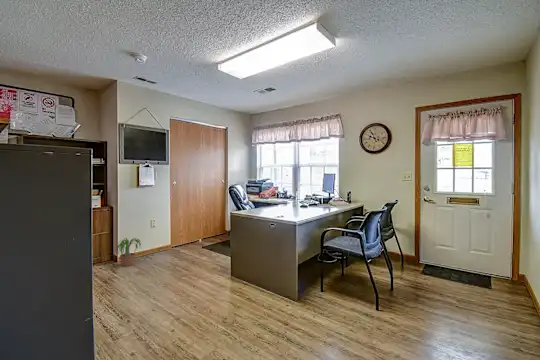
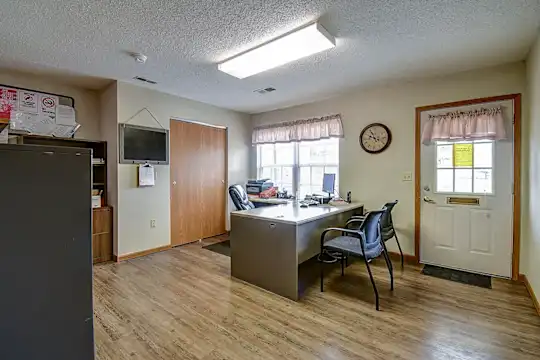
- potted plant [116,237,143,267]
